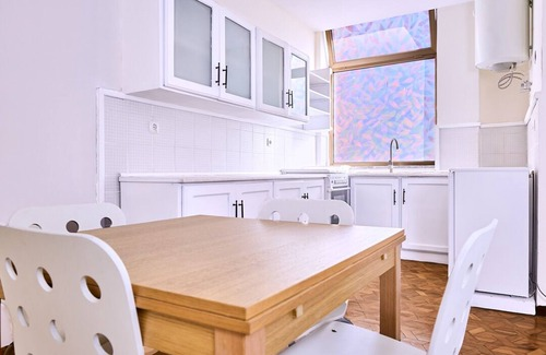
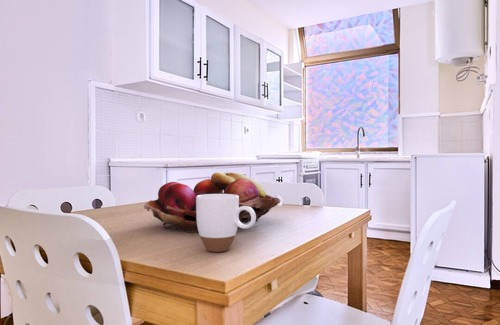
+ fruit basket [143,171,282,233]
+ mug [196,193,256,253]
